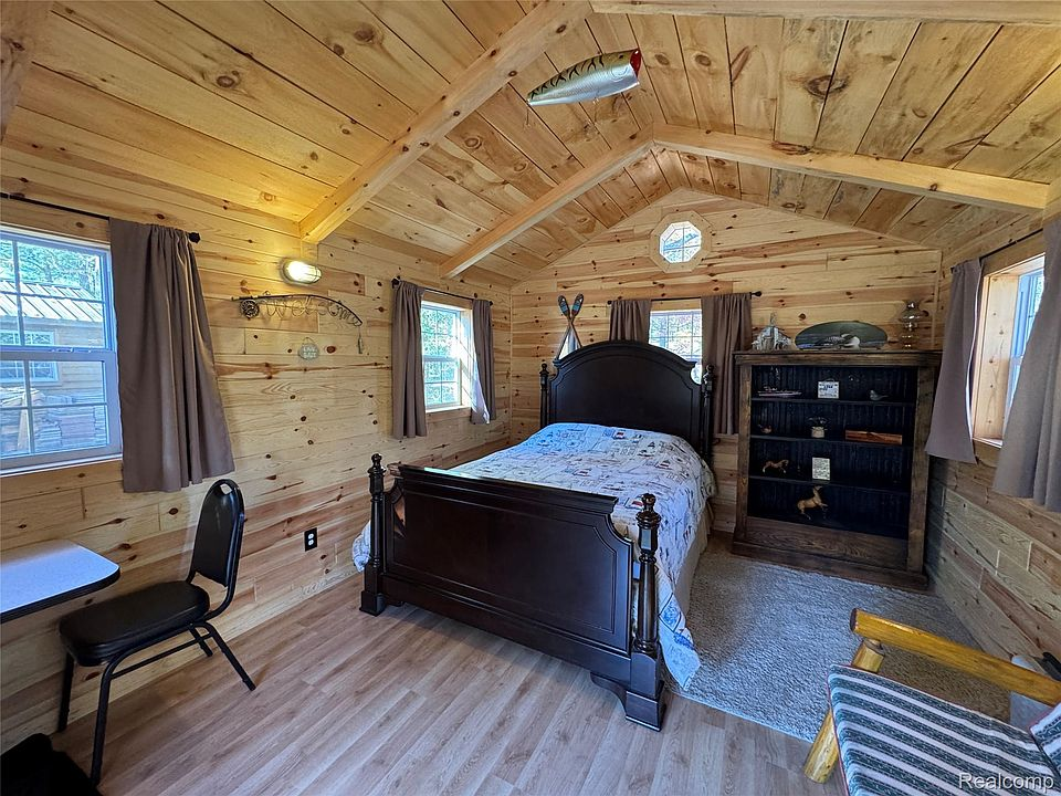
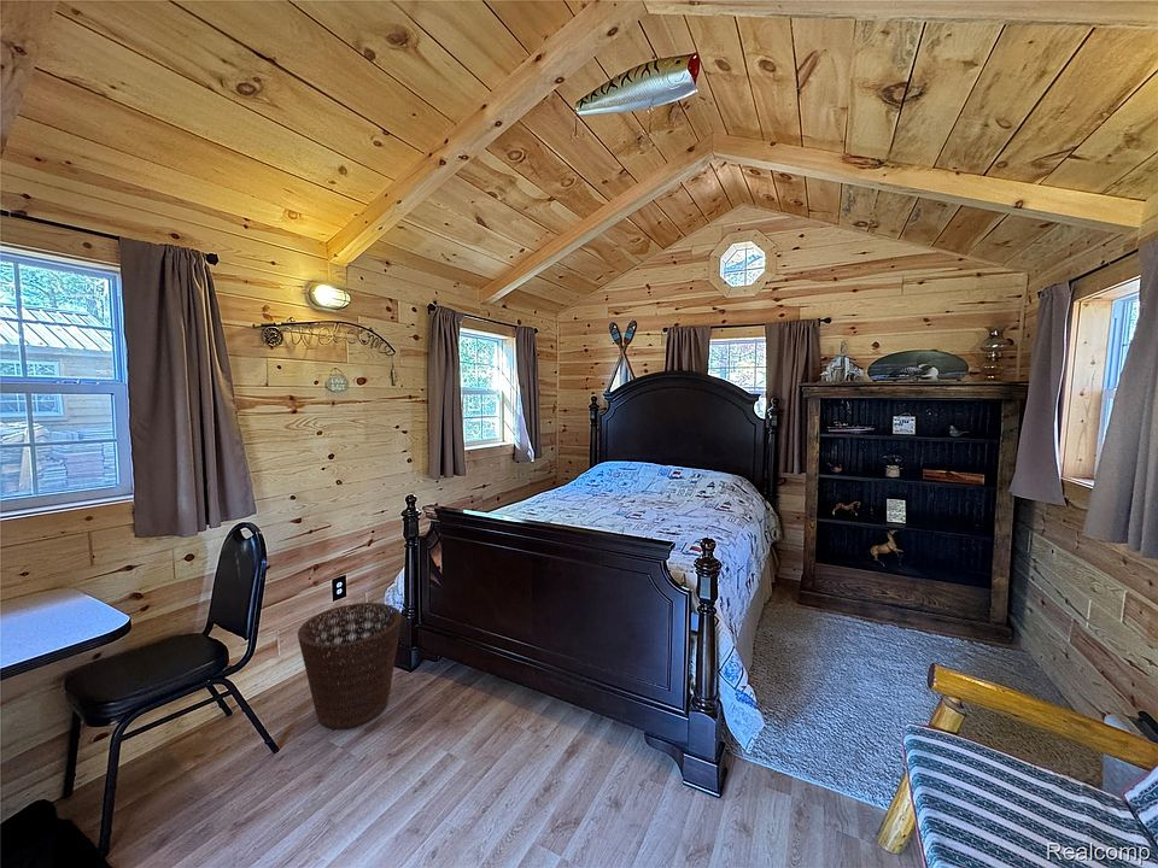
+ basket [297,602,403,731]
